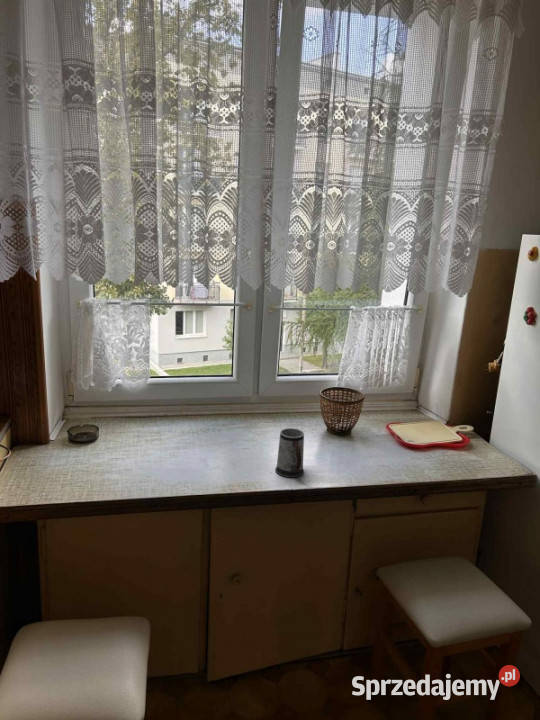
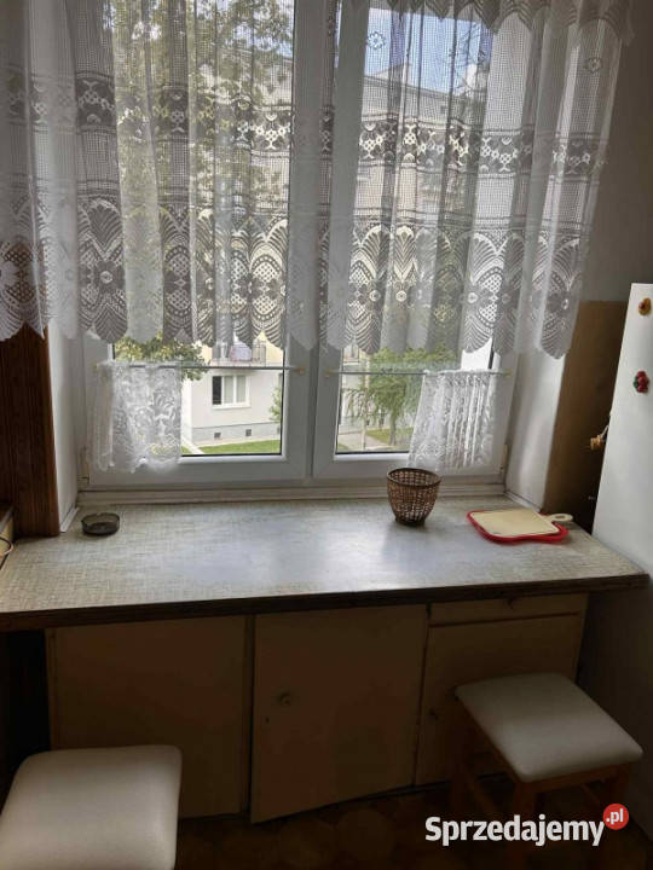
- mug [274,427,305,478]
